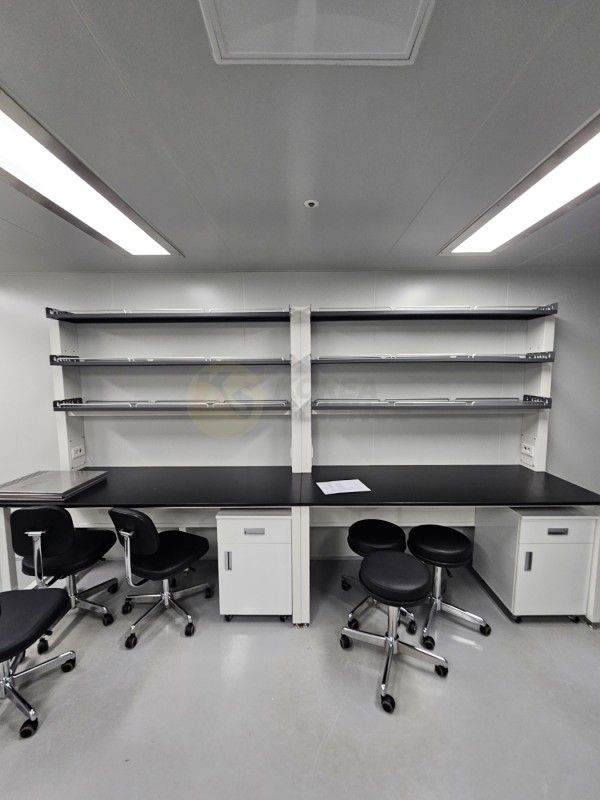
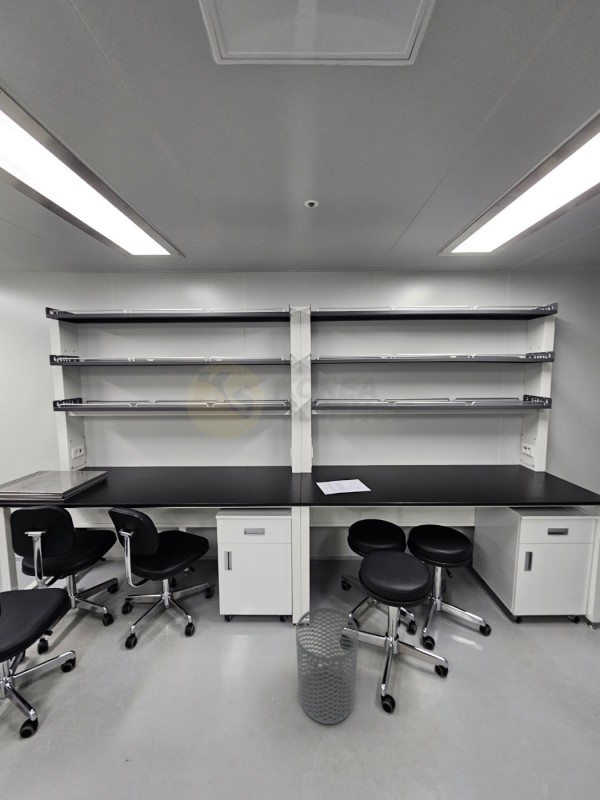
+ waste bin [295,606,360,725]
